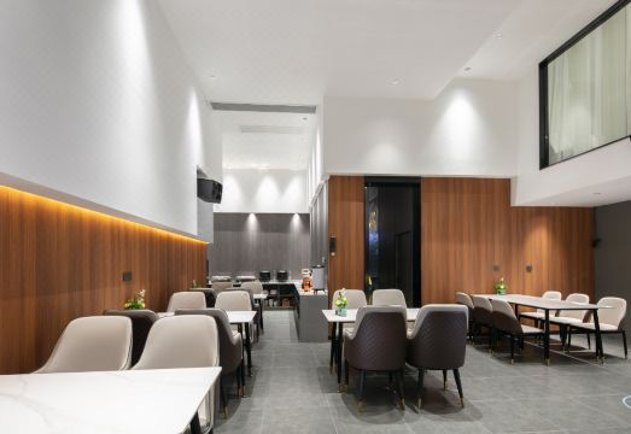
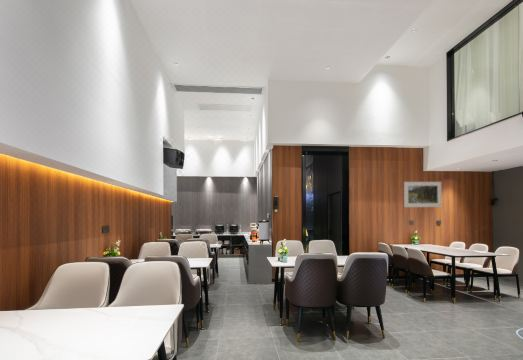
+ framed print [403,181,442,208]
